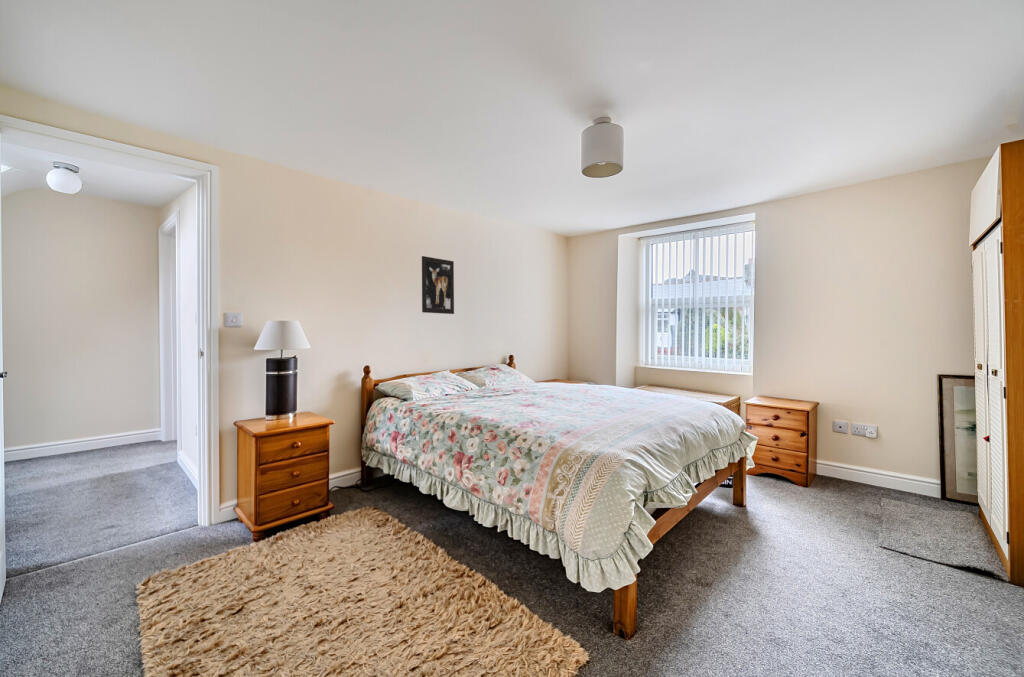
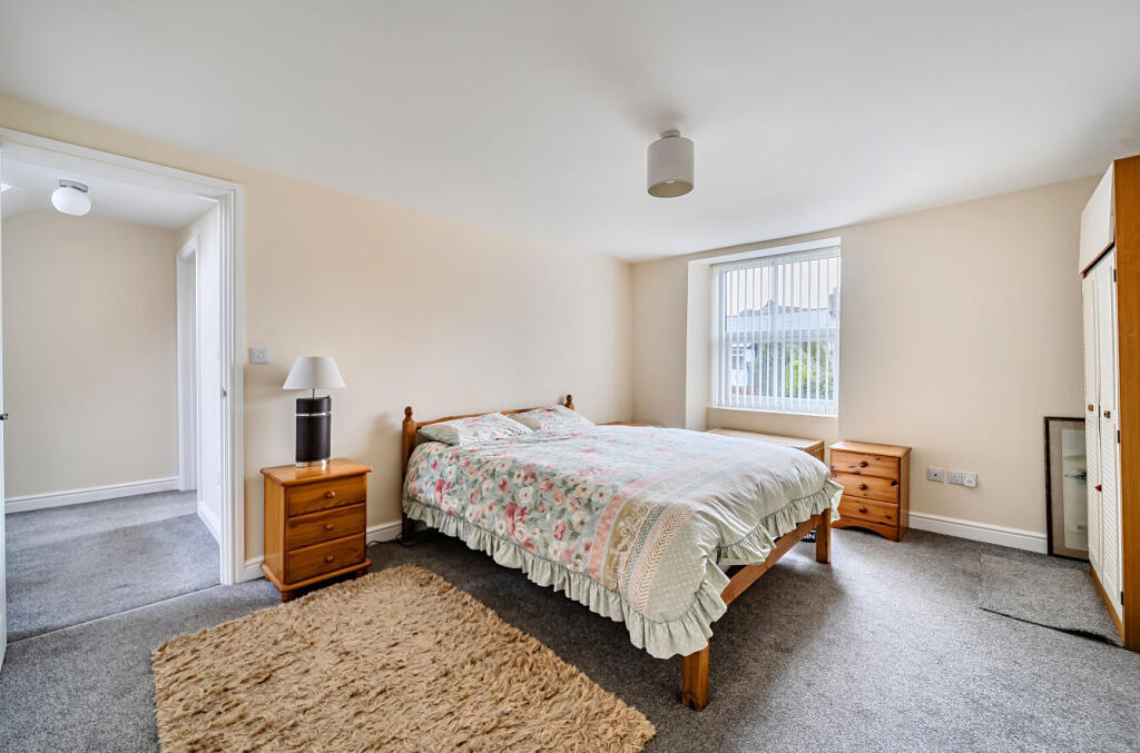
- wall art [421,255,455,315]
